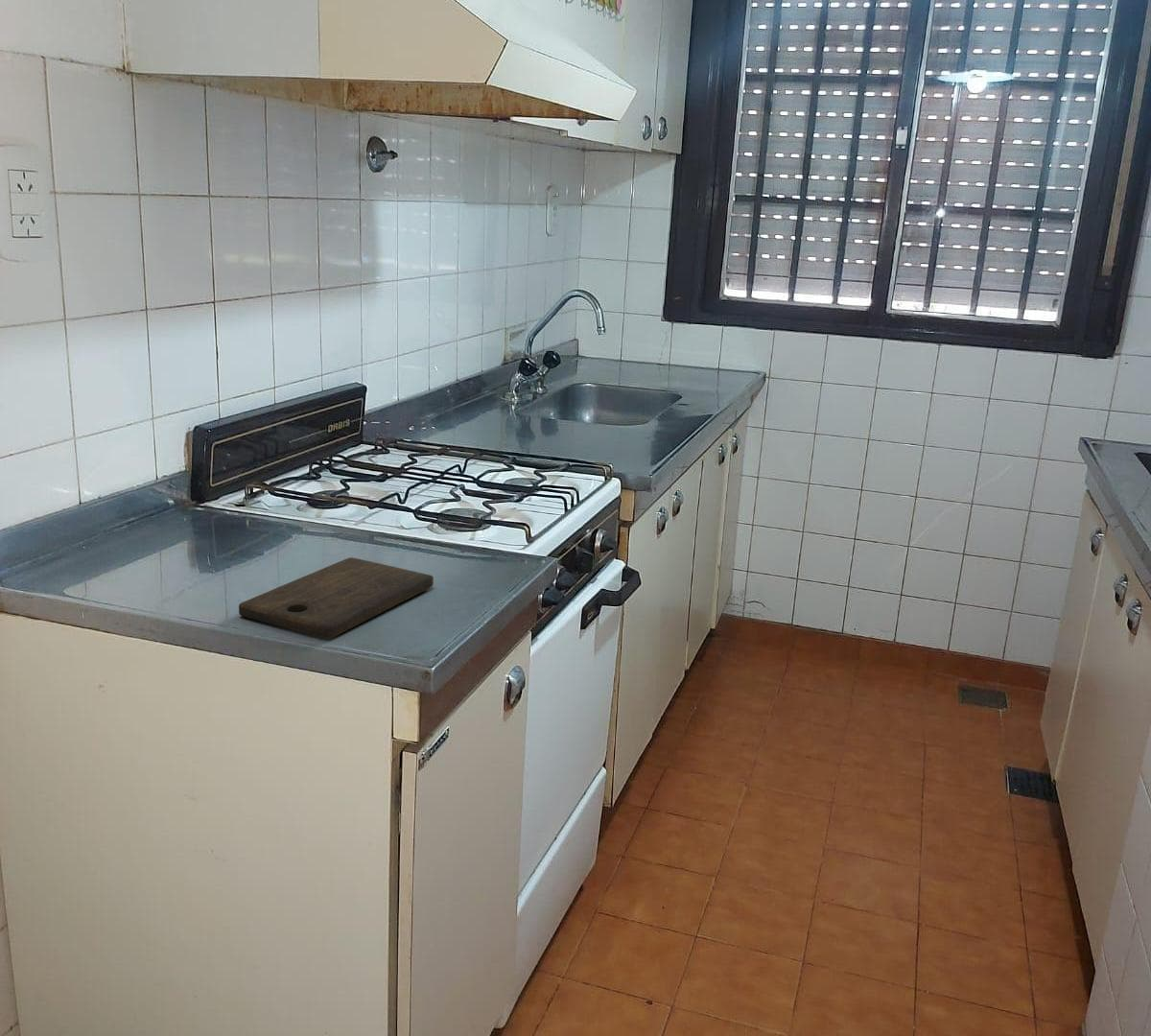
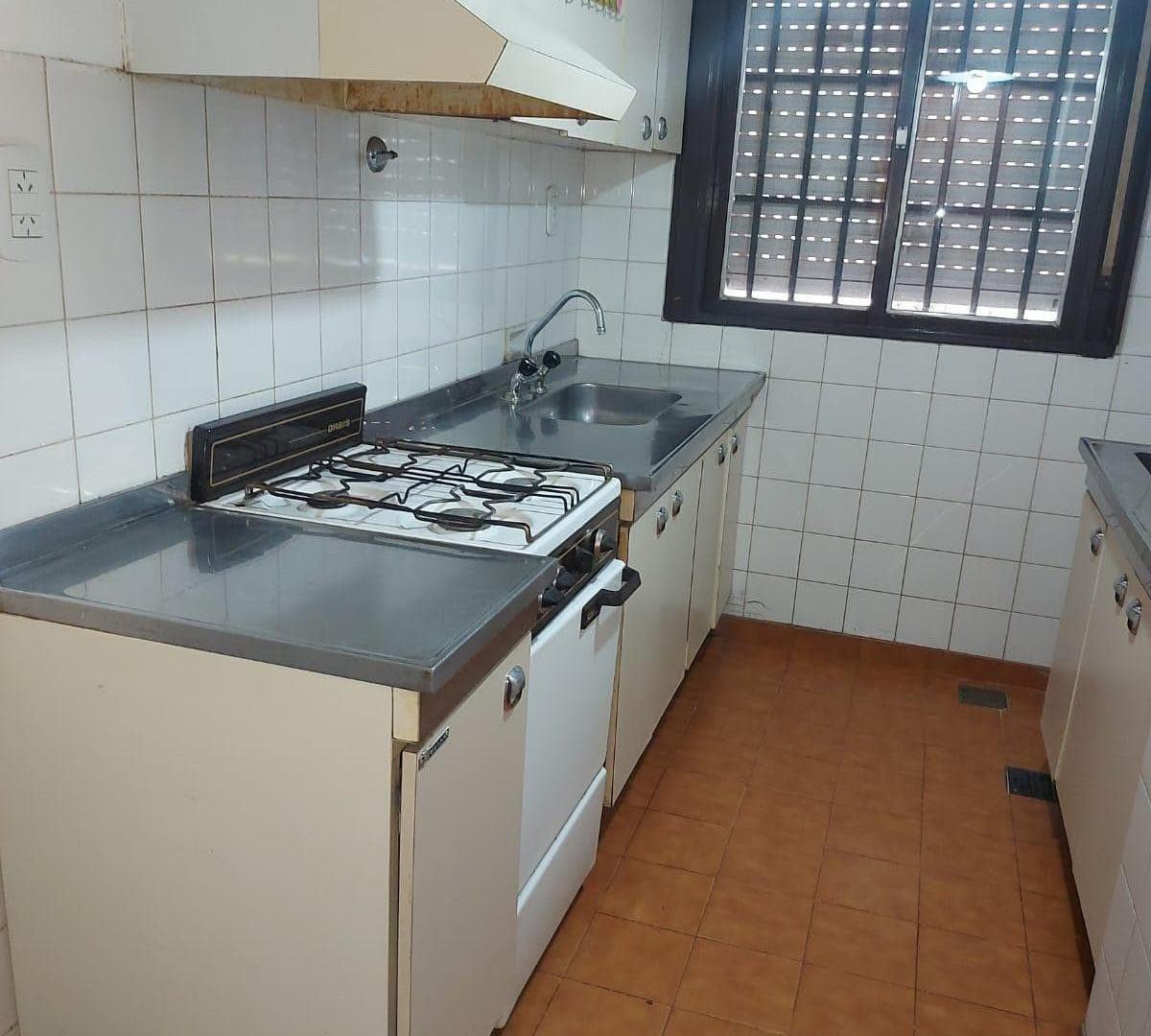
- cutting board [238,556,435,640]
